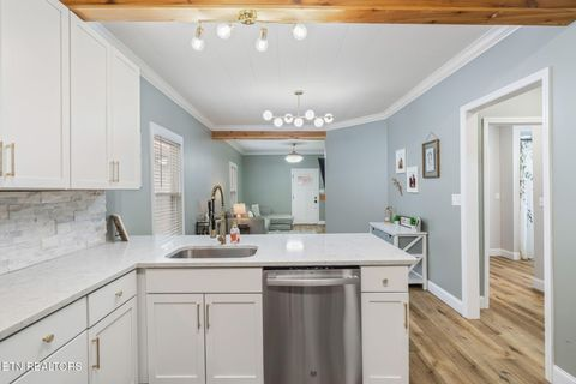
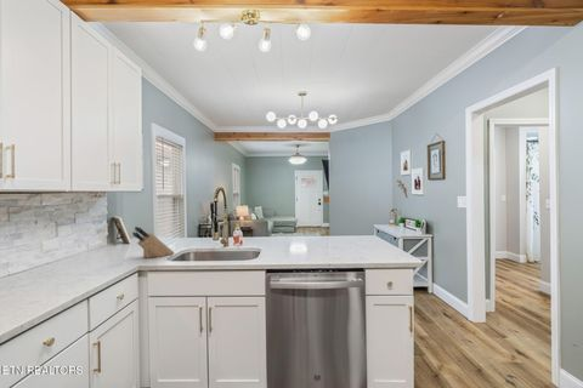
+ knife block [131,226,176,259]
